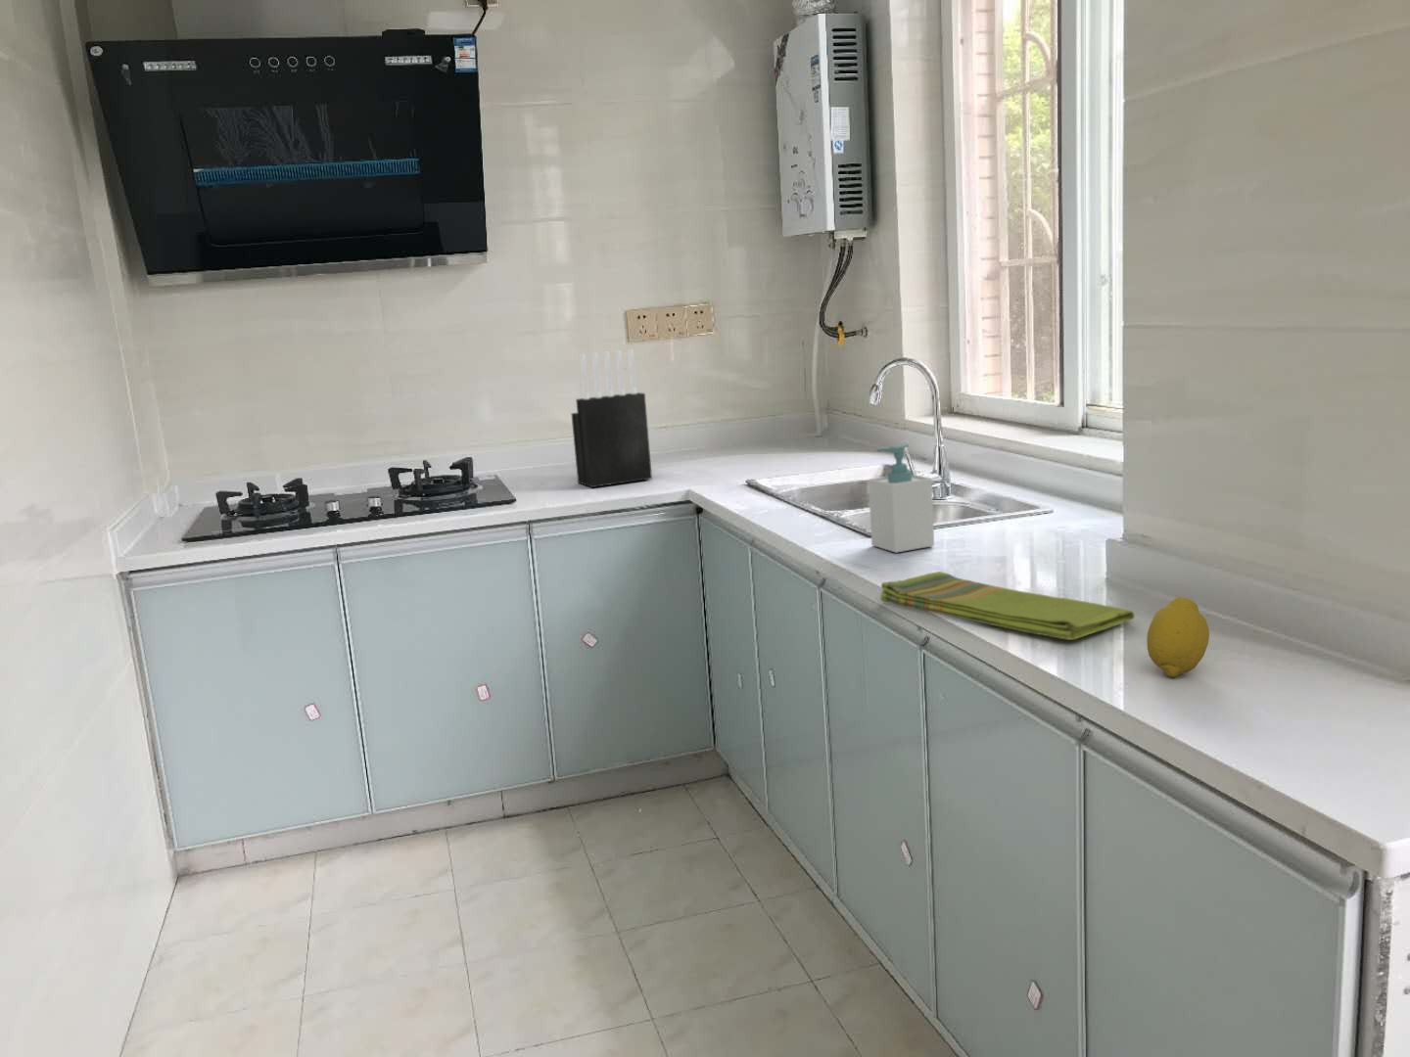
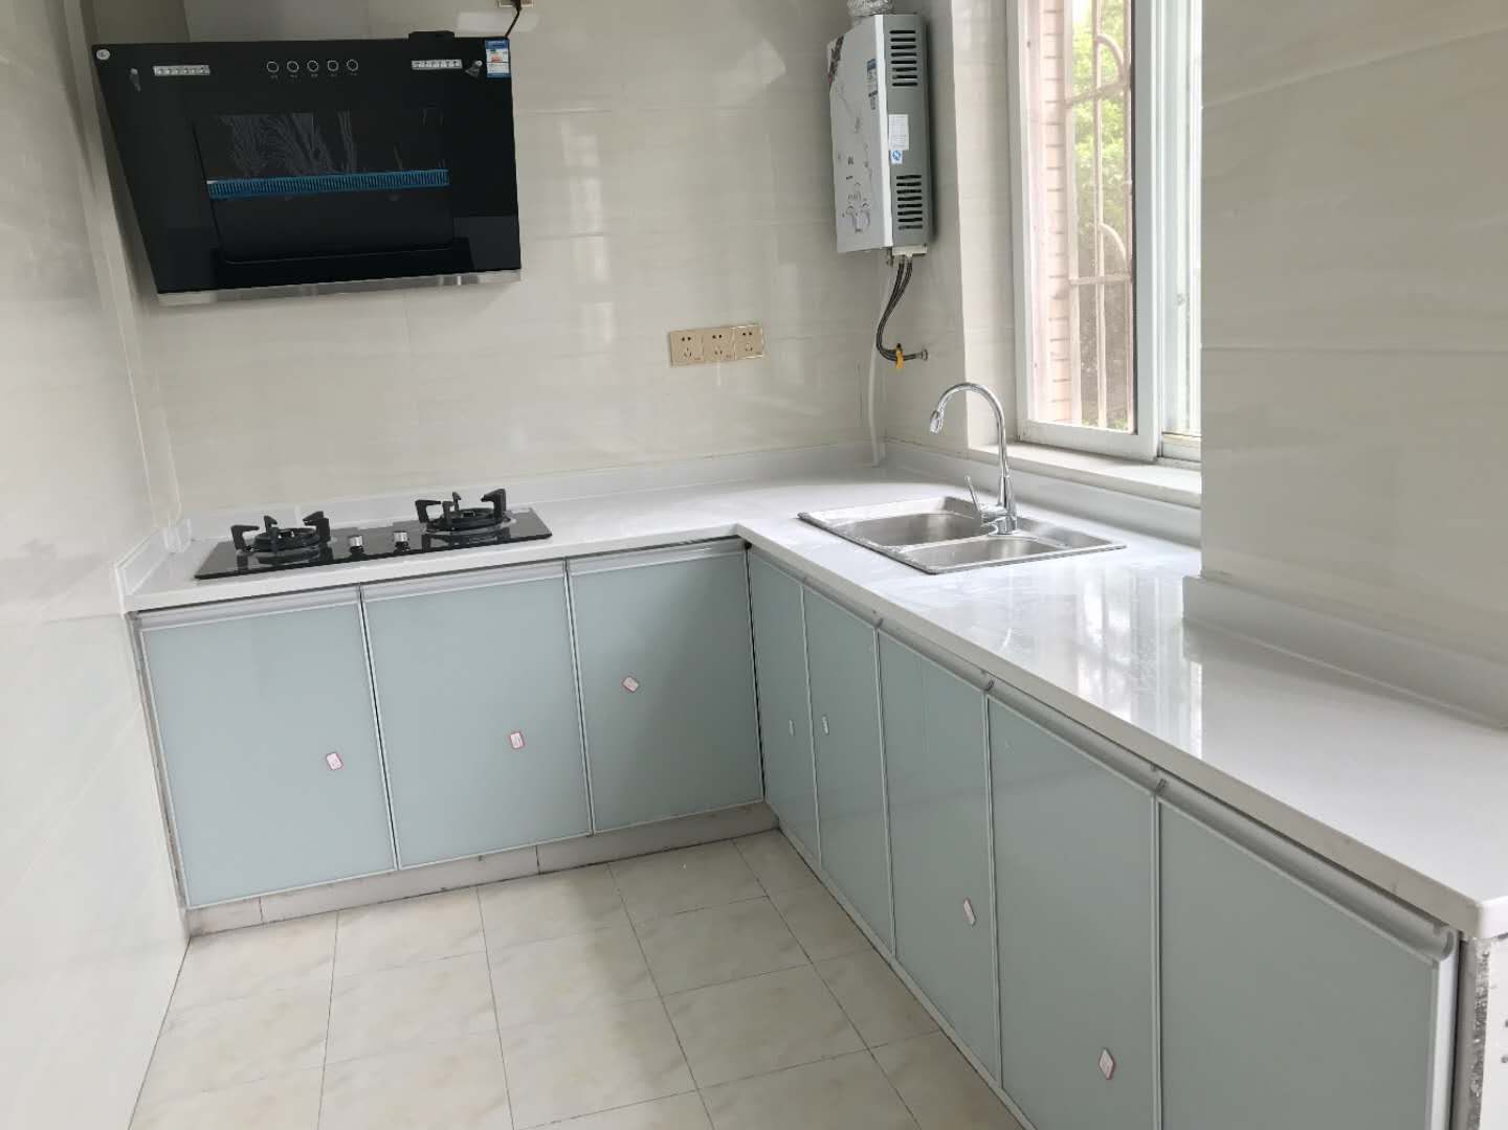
- fruit [1146,596,1210,678]
- soap bottle [867,443,935,554]
- dish towel [880,571,1135,641]
- knife block [570,349,653,489]
